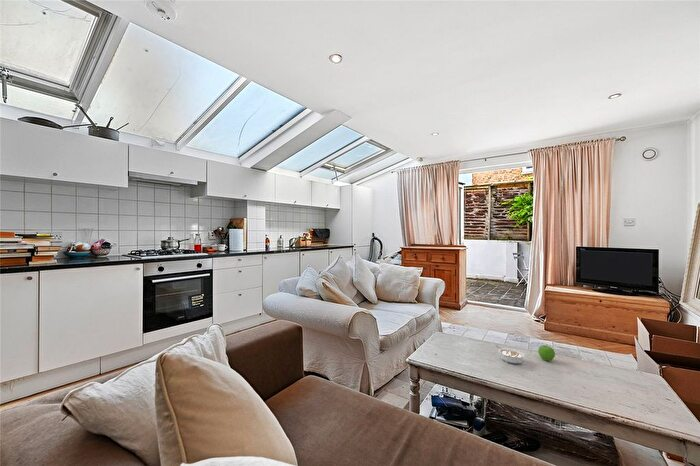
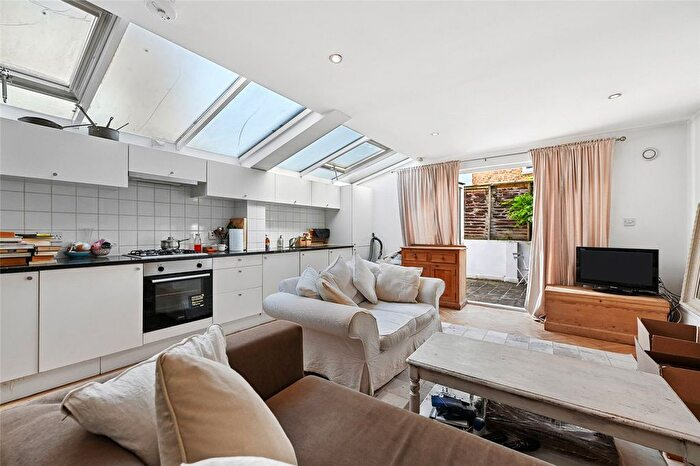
- legume [495,344,526,365]
- fruit [537,344,556,362]
